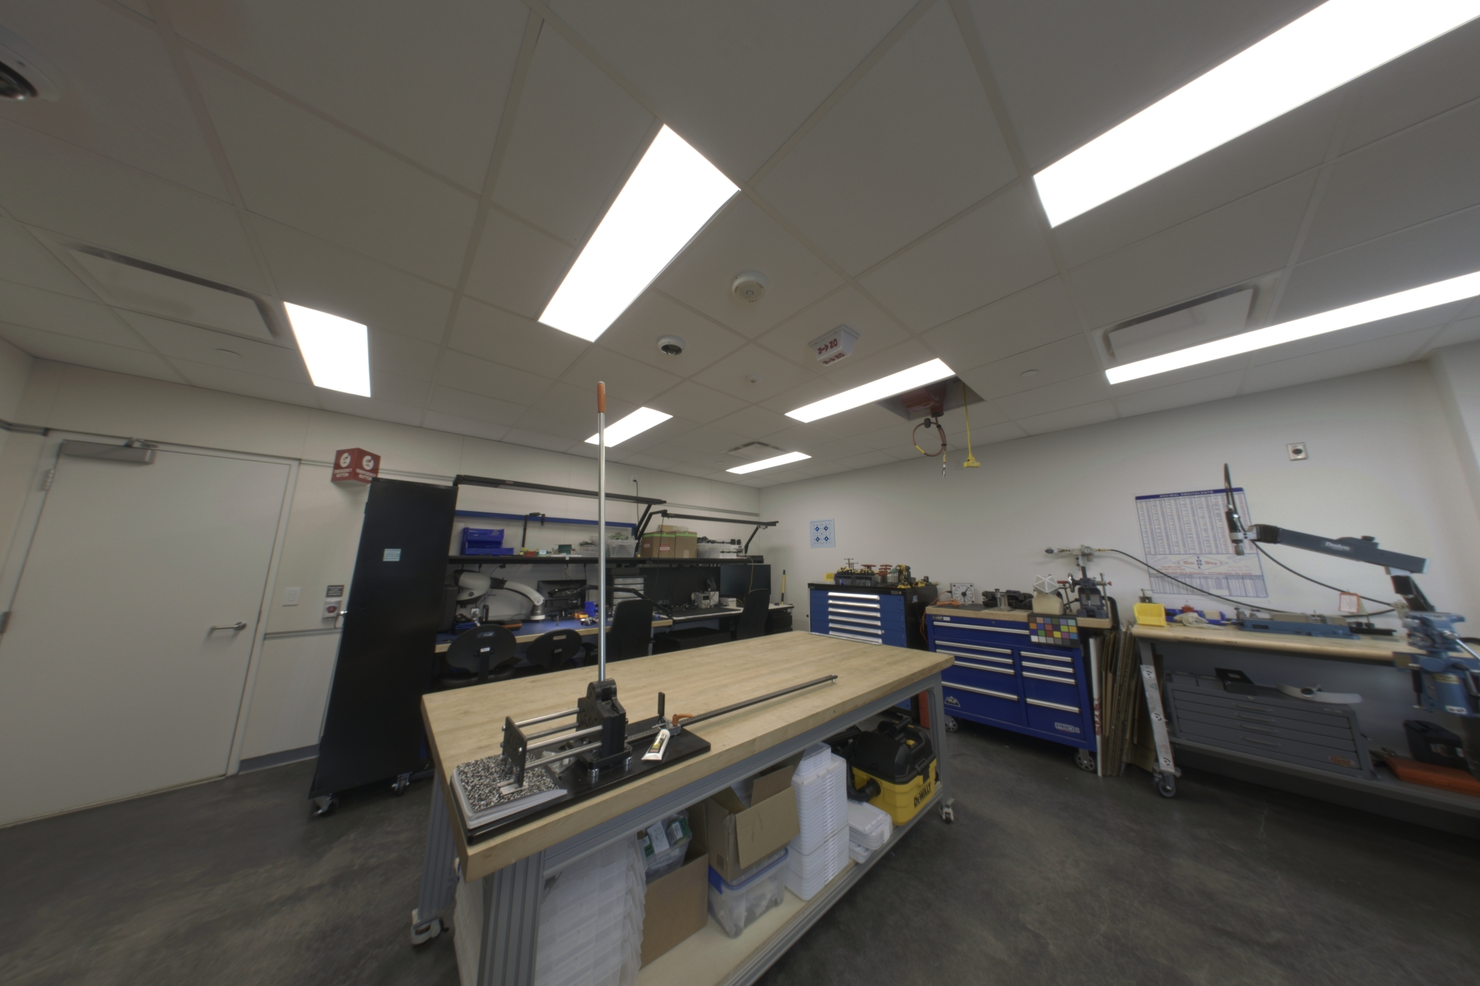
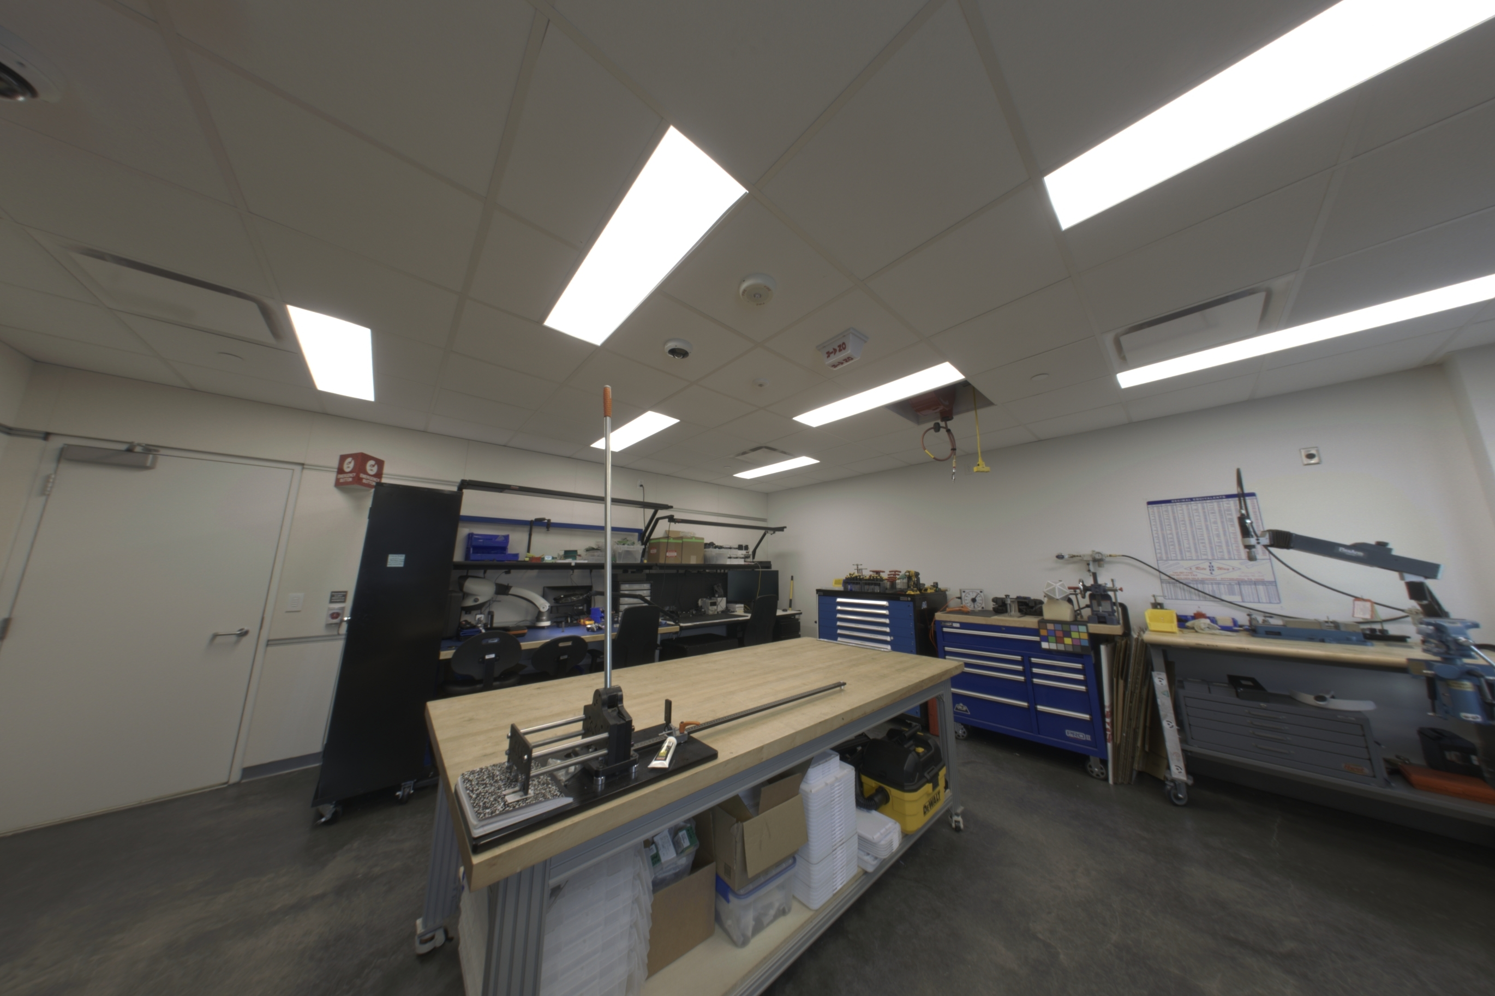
- wall art [809,518,836,549]
